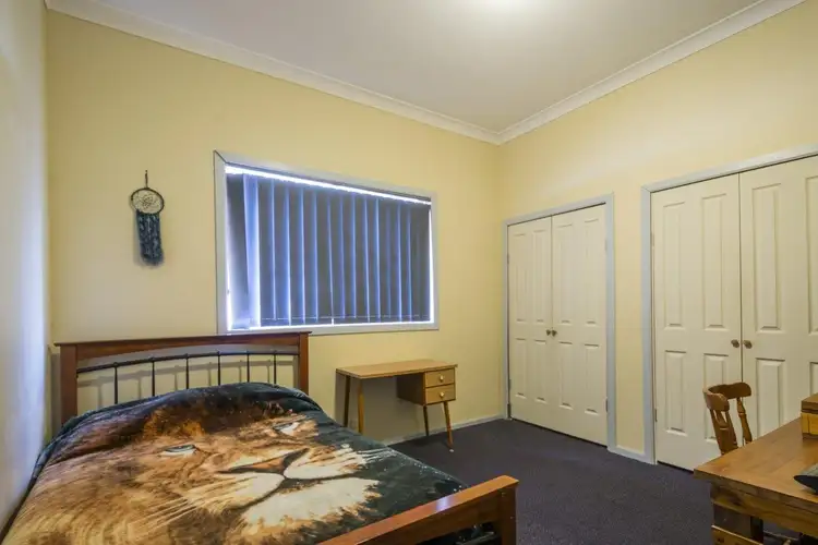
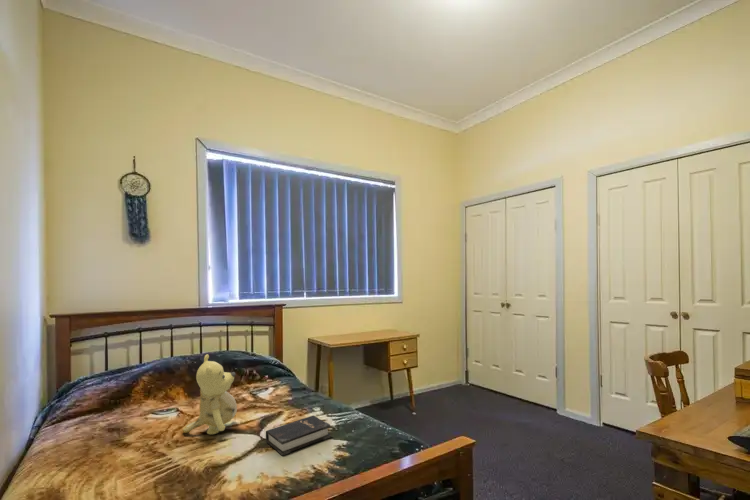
+ hardback book [265,415,332,456]
+ teddy bear [182,353,238,435]
